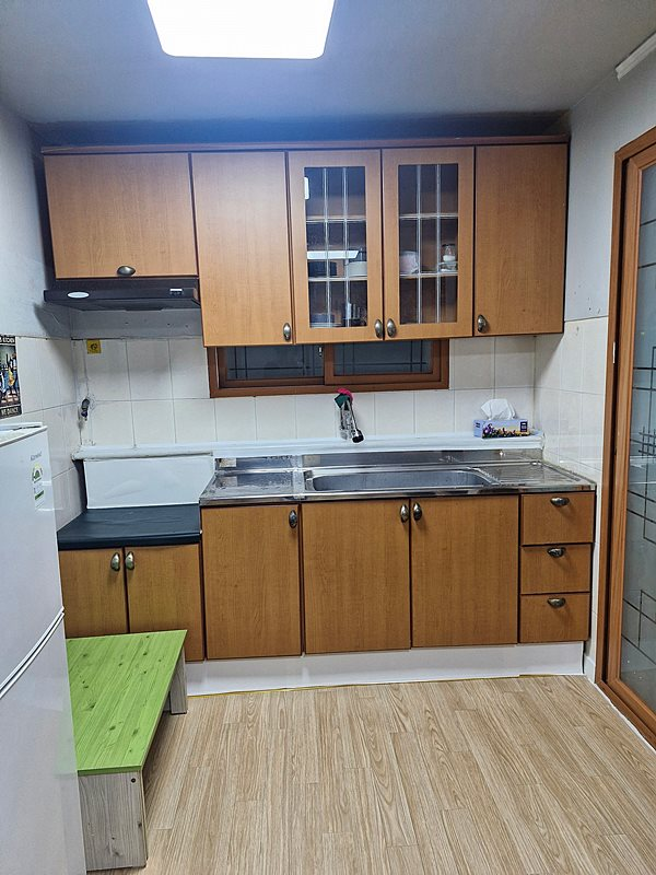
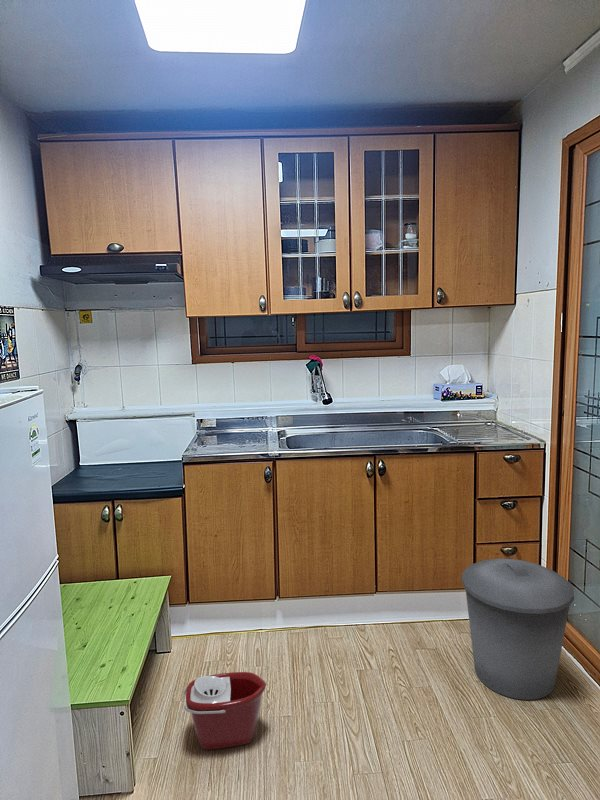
+ trash can [461,558,575,701]
+ bucket [182,671,267,751]
